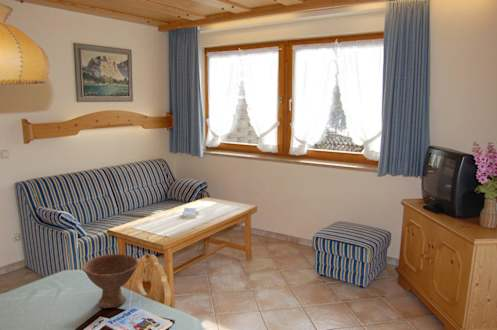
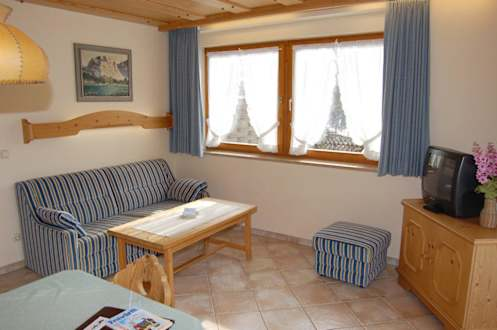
- bowl [82,253,140,309]
